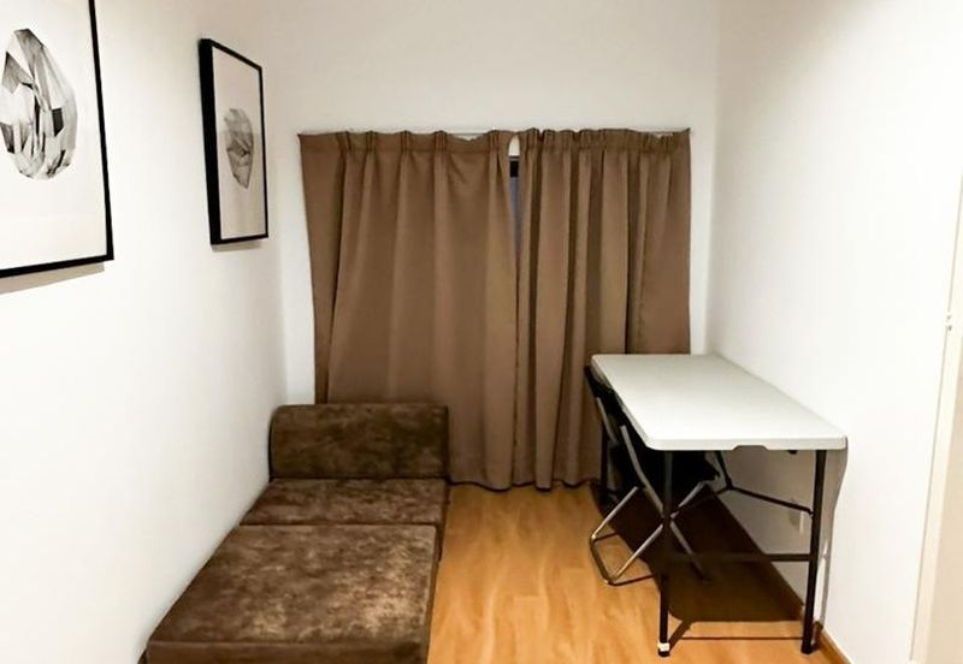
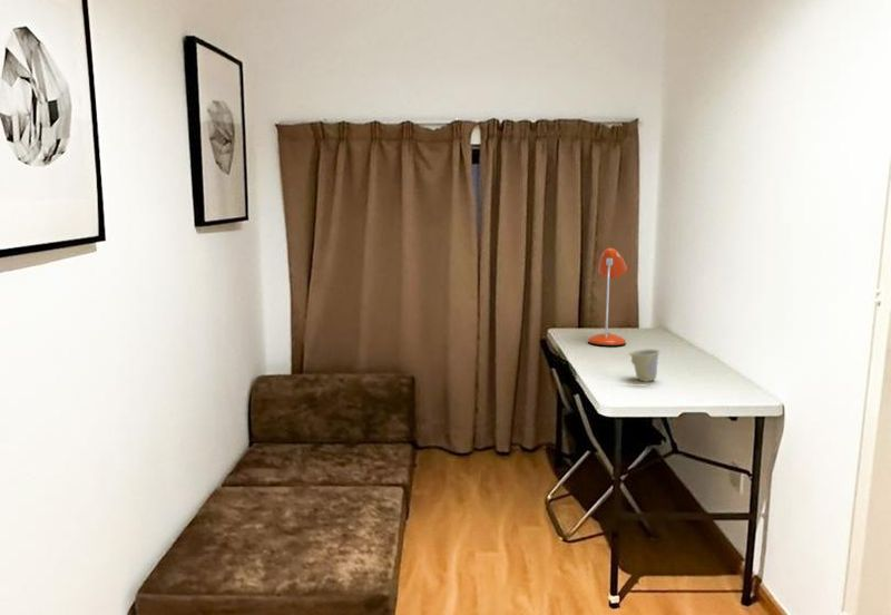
+ desk lamp [587,247,628,348]
+ cup [627,348,662,383]
